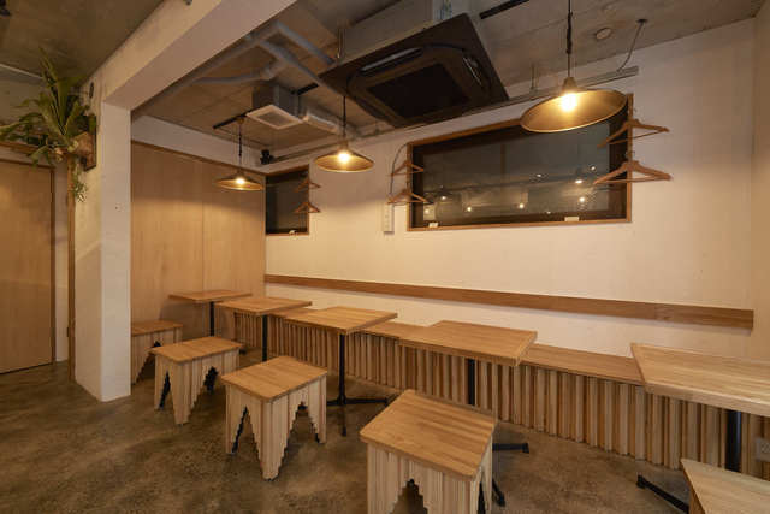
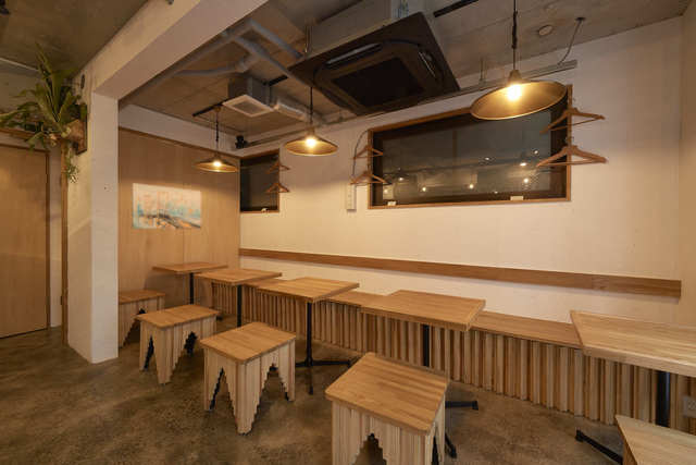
+ wall art [130,182,202,230]
